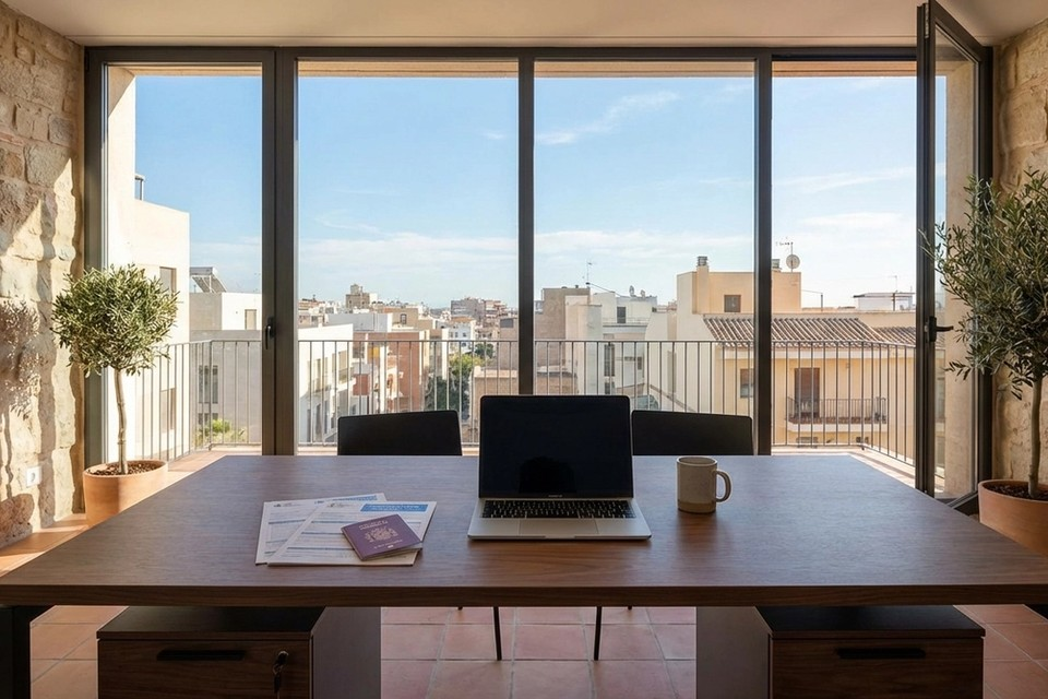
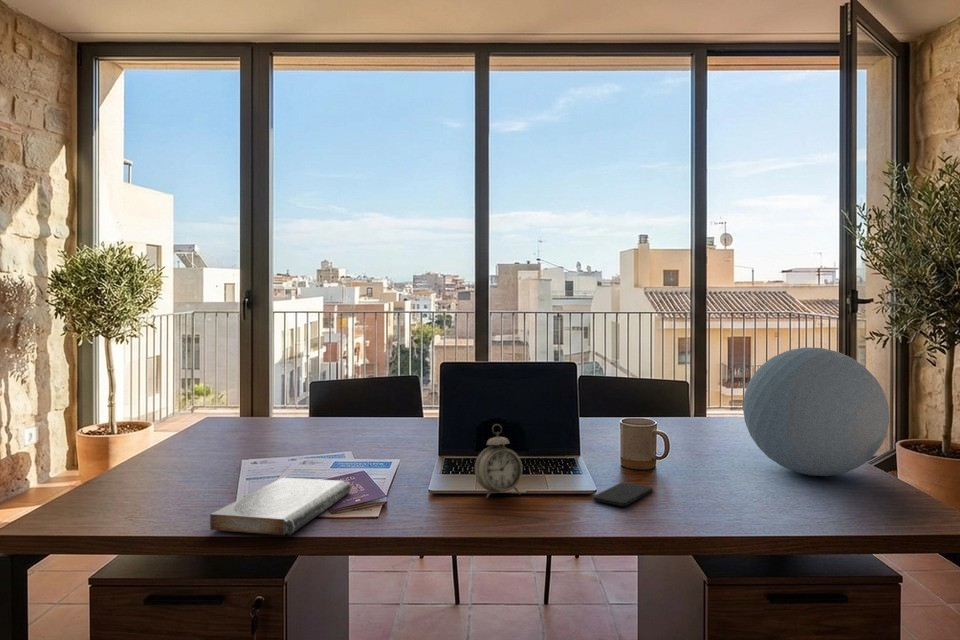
+ alarm clock [474,423,523,499]
+ book [209,477,353,536]
+ smartphone [592,481,653,507]
+ decorative orb [742,347,890,477]
